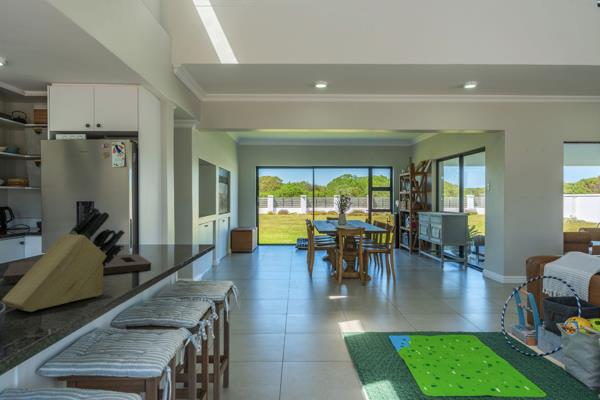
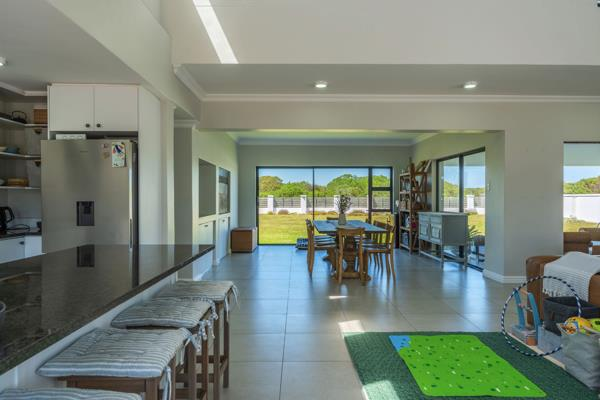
- cutting board [2,253,152,284]
- knife block [1,206,126,313]
